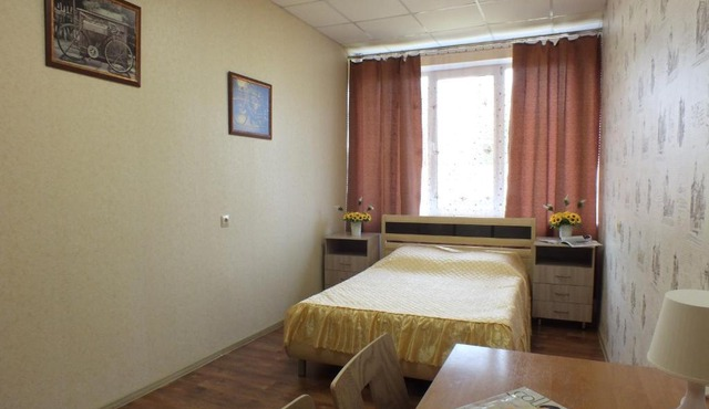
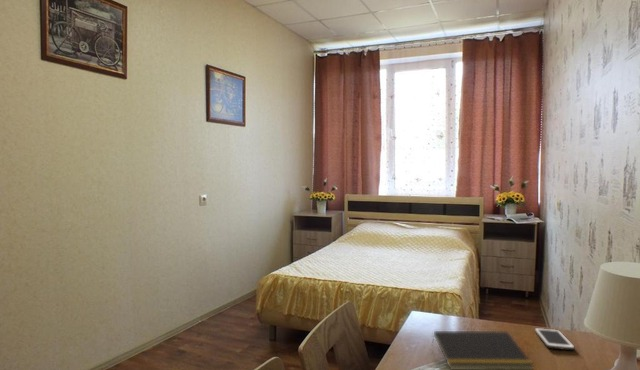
+ cell phone [534,327,576,351]
+ notepad [431,330,535,370]
